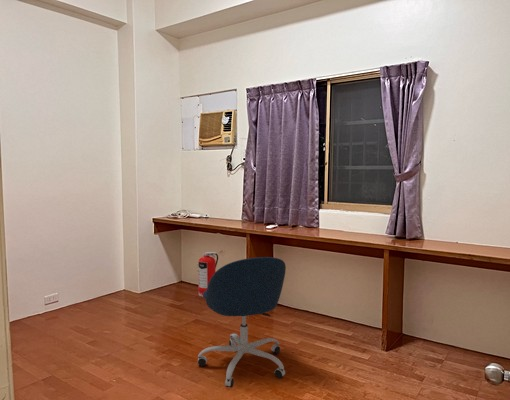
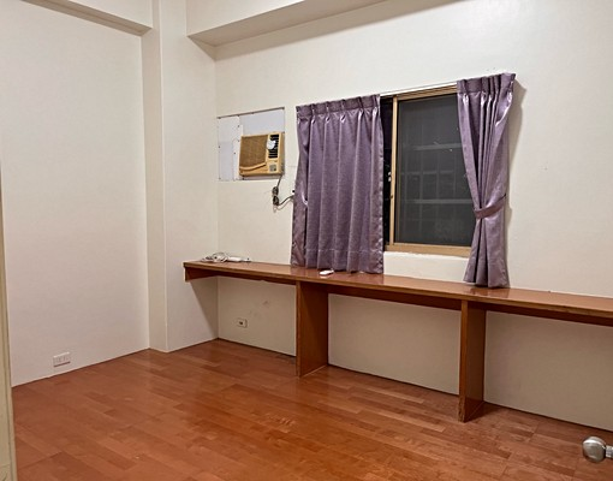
- fire extinguisher [197,251,219,298]
- office chair [196,256,287,389]
